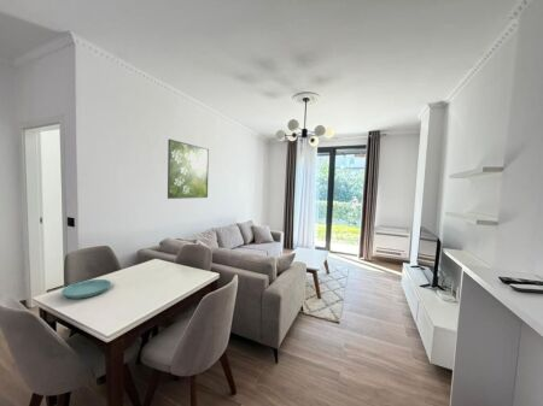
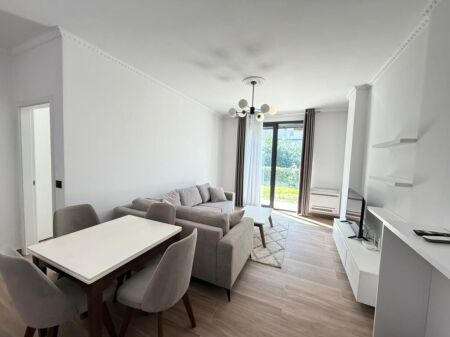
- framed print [167,139,210,200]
- saucer [60,278,112,300]
